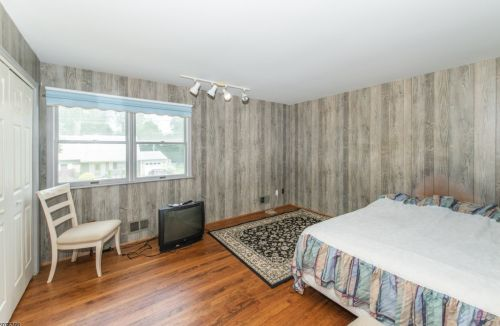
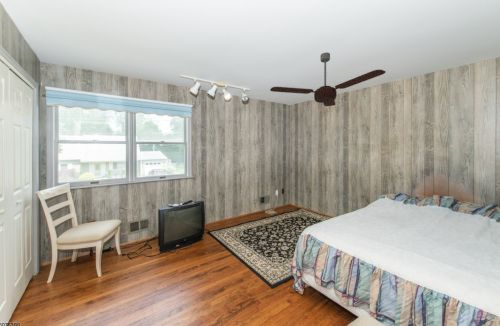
+ ceiling fan [269,52,387,107]
